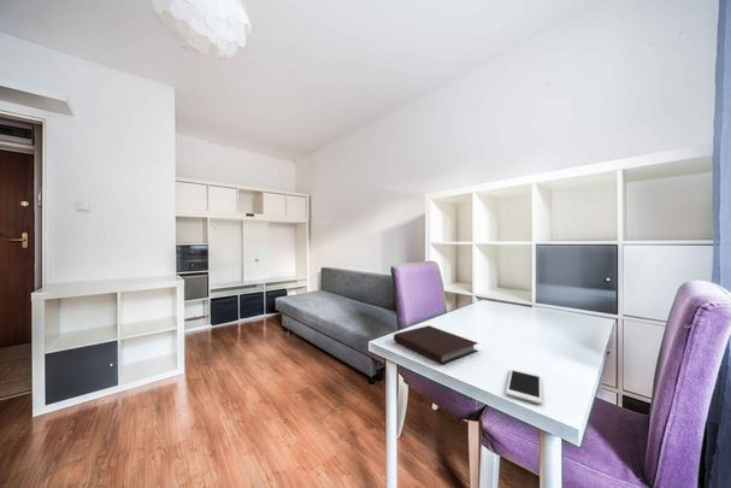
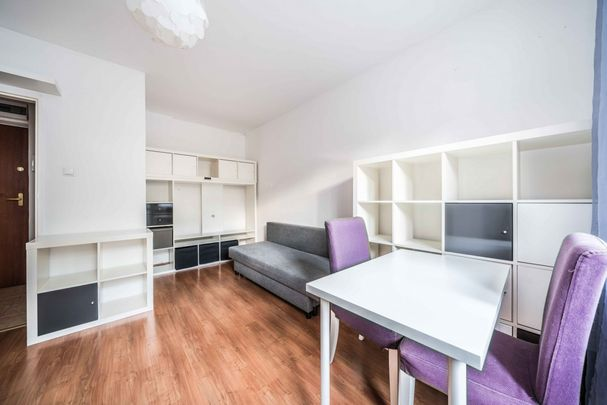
- notebook [393,324,479,365]
- cell phone [505,368,543,405]
